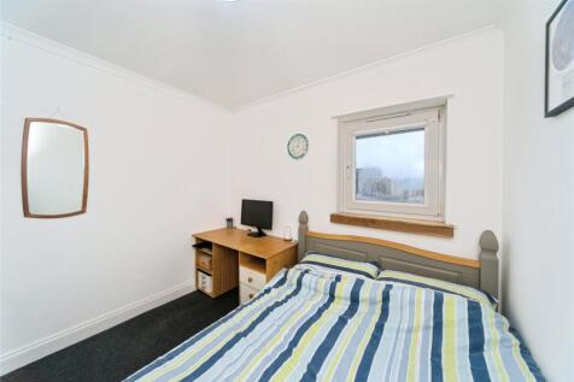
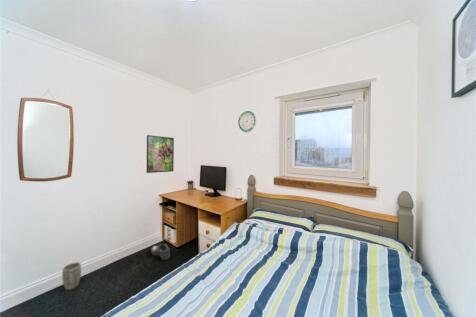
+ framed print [146,134,175,174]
+ plant pot [61,261,82,291]
+ shoe [150,243,171,261]
